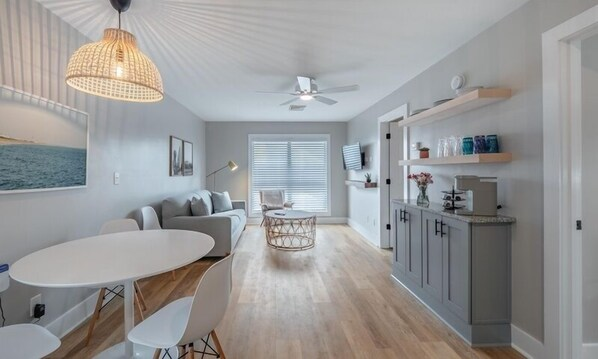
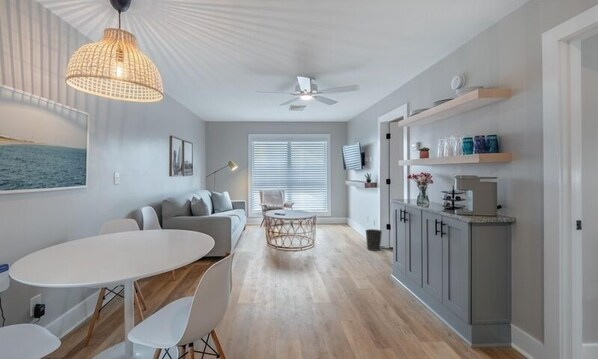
+ wastebasket [364,228,383,252]
